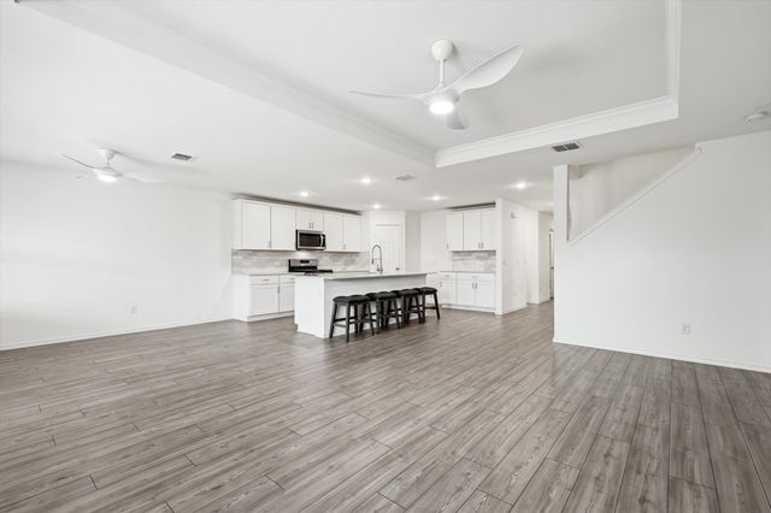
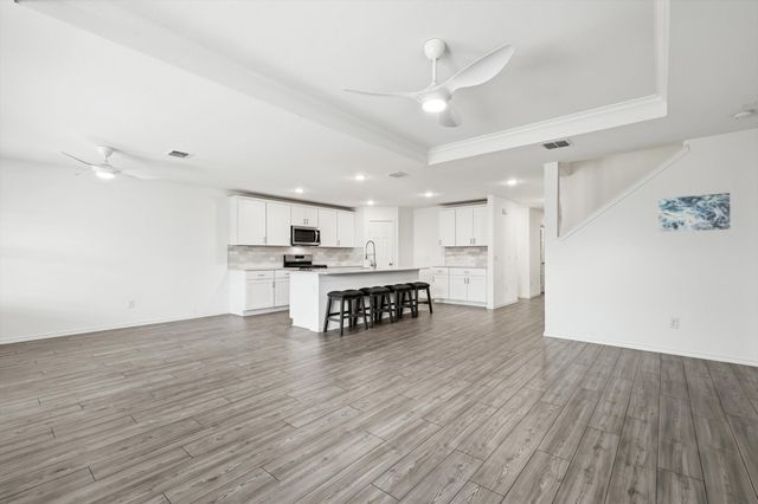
+ wall art [657,192,731,233]
